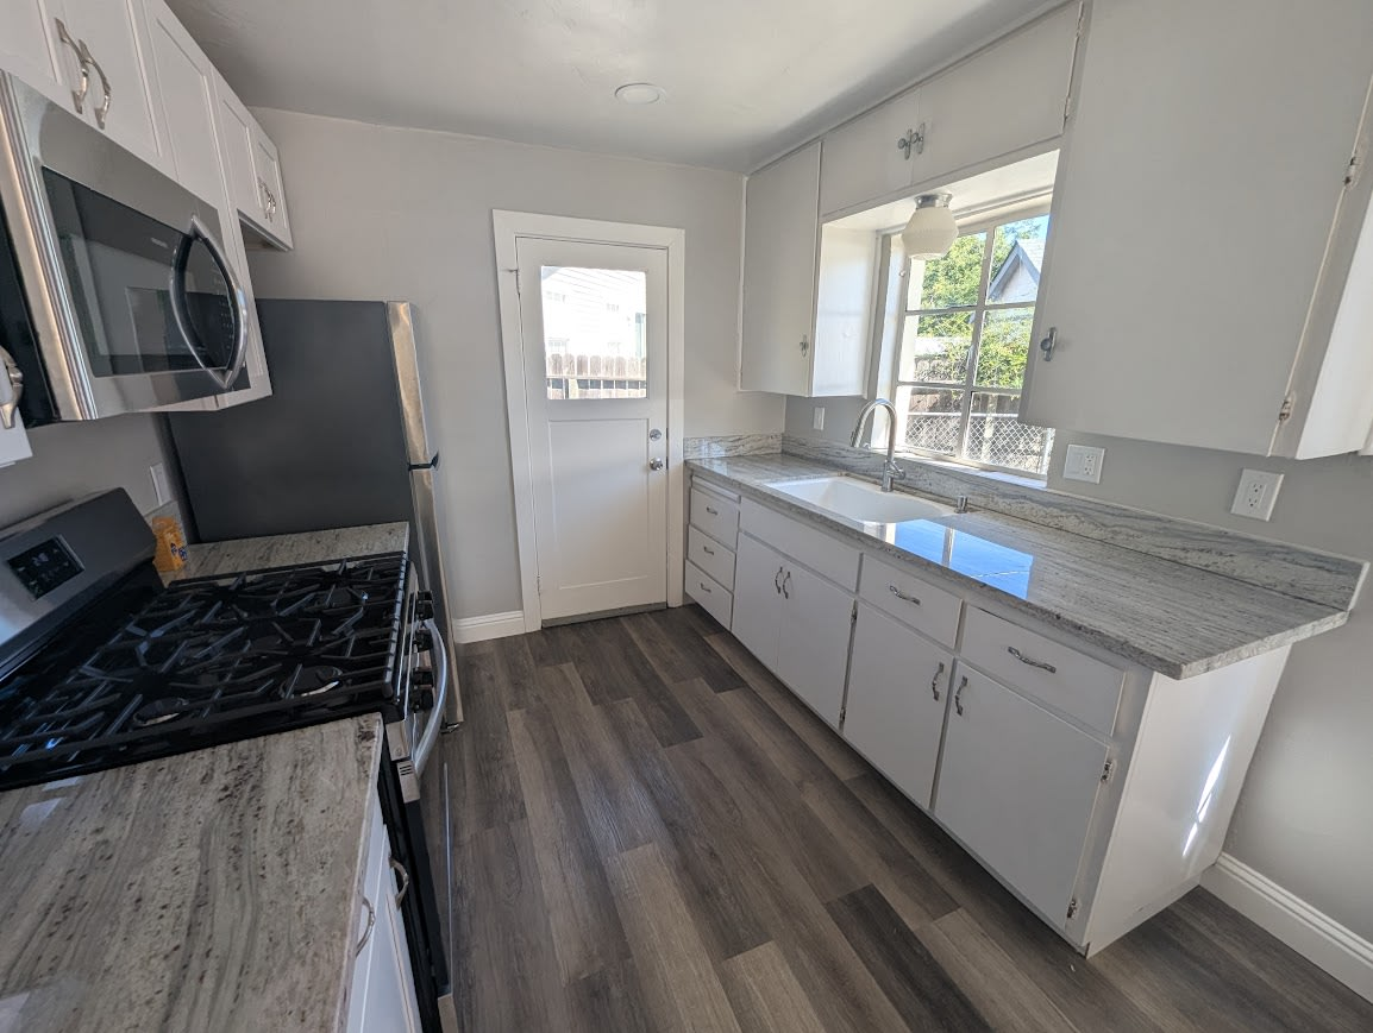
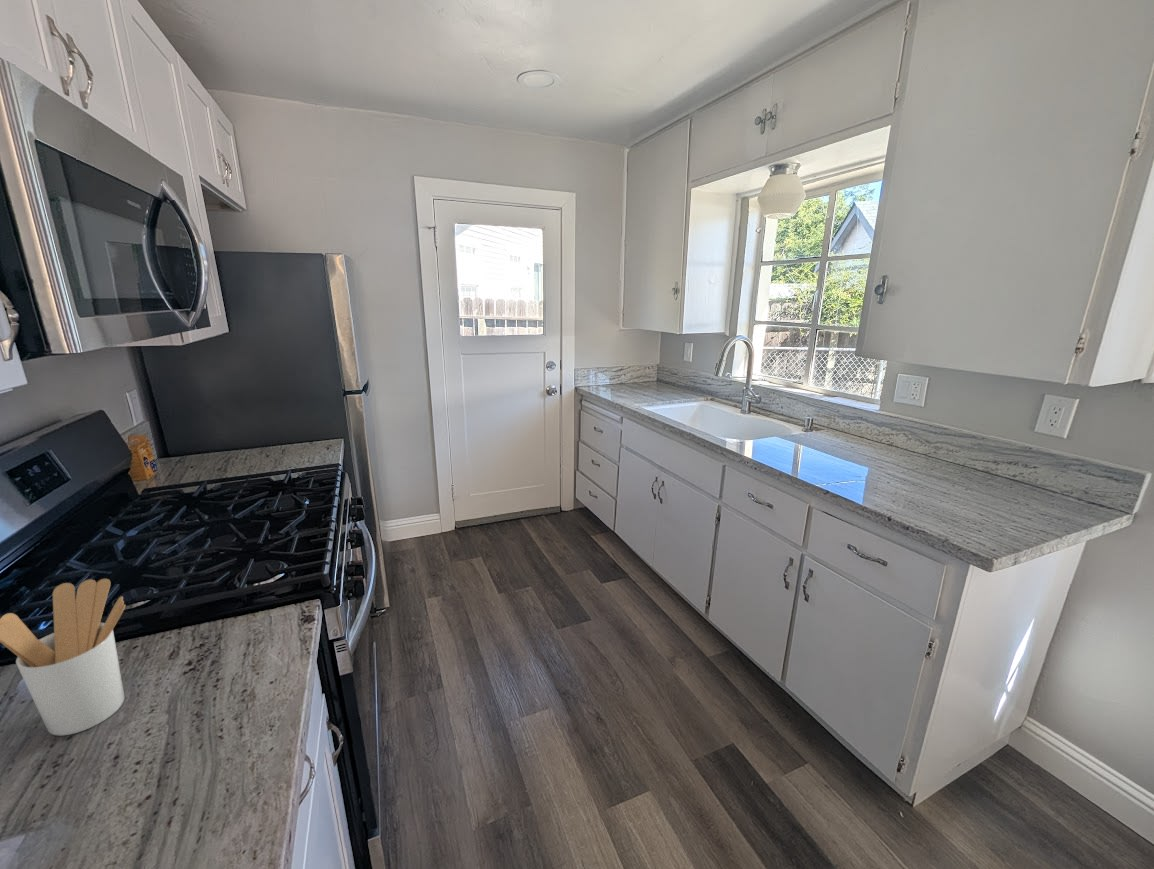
+ utensil holder [0,578,126,737]
